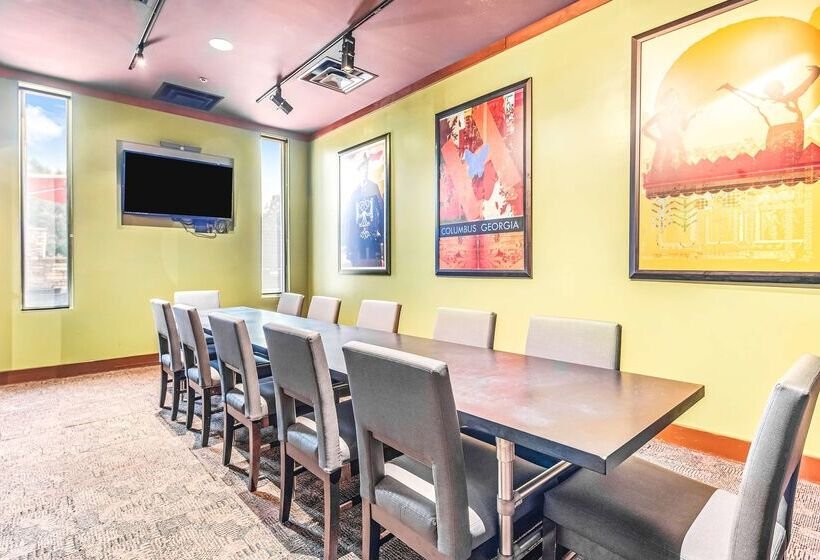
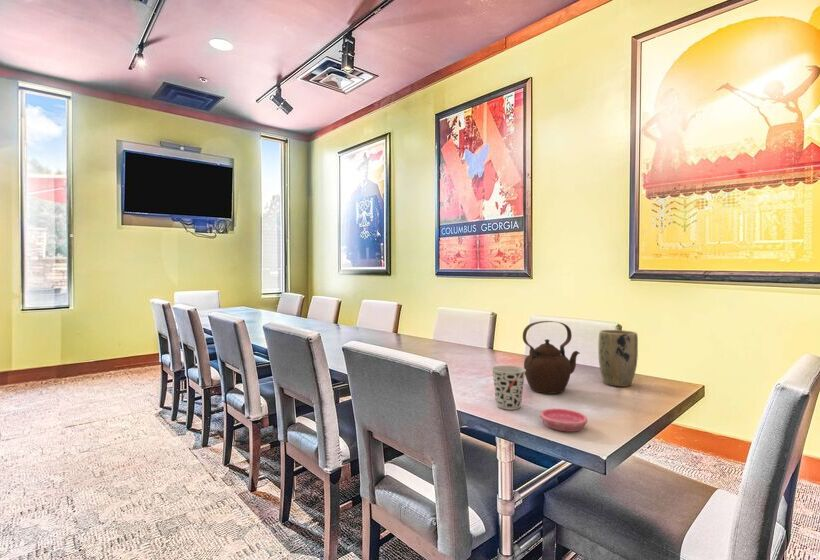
+ teapot [522,320,580,395]
+ saucer [539,408,588,433]
+ cup [491,365,526,411]
+ plant pot [597,329,639,388]
